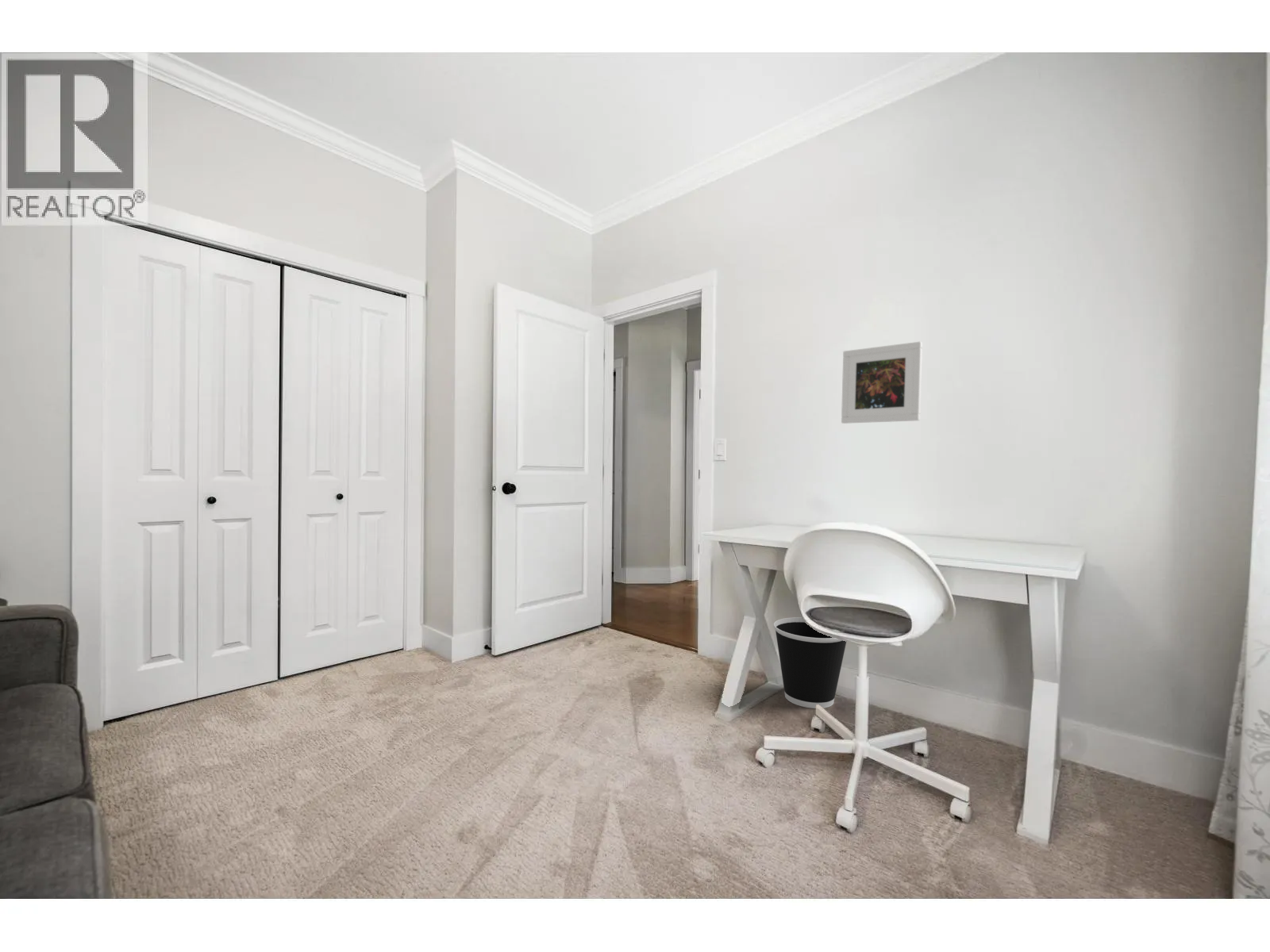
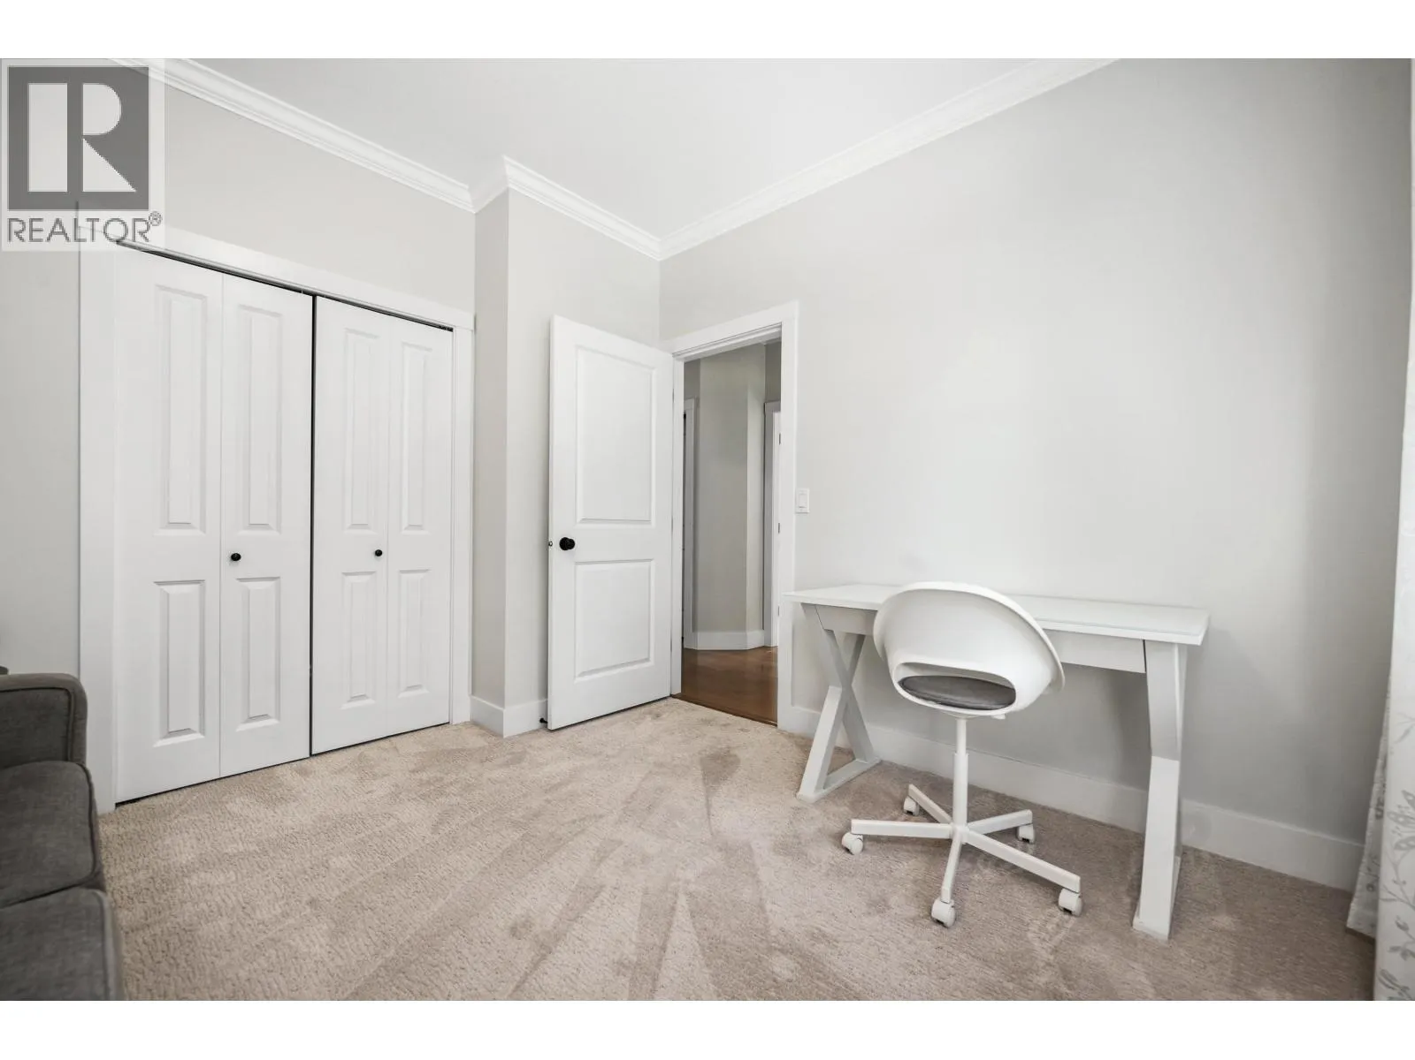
- wastebasket [773,616,847,709]
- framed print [841,341,923,424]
